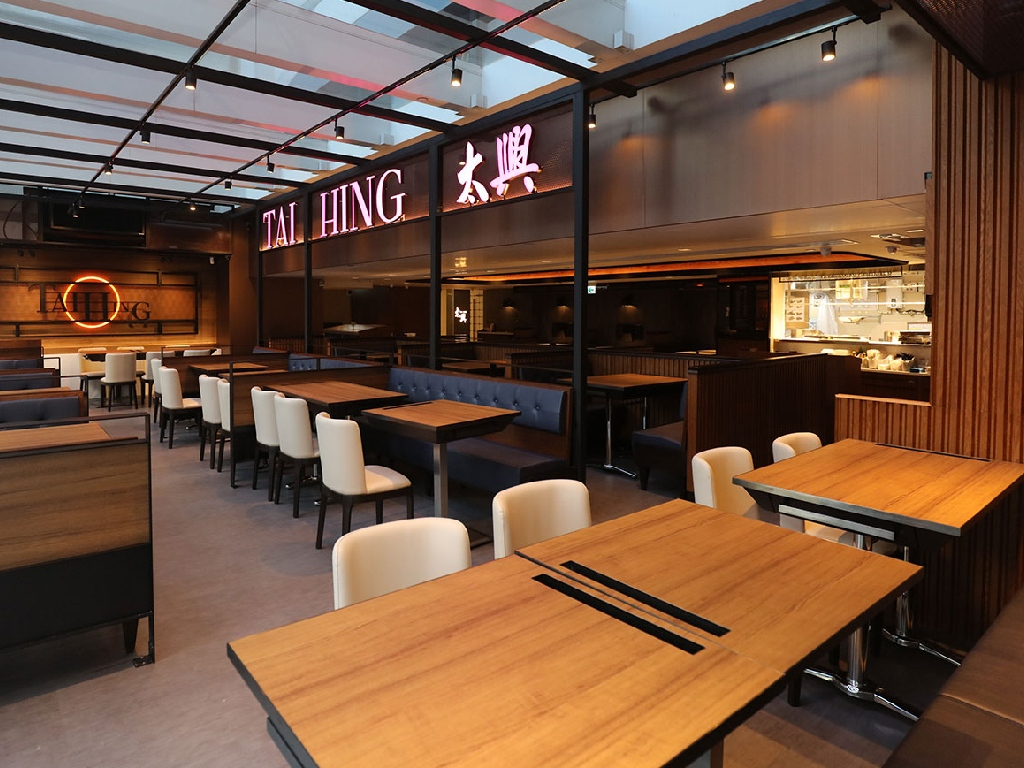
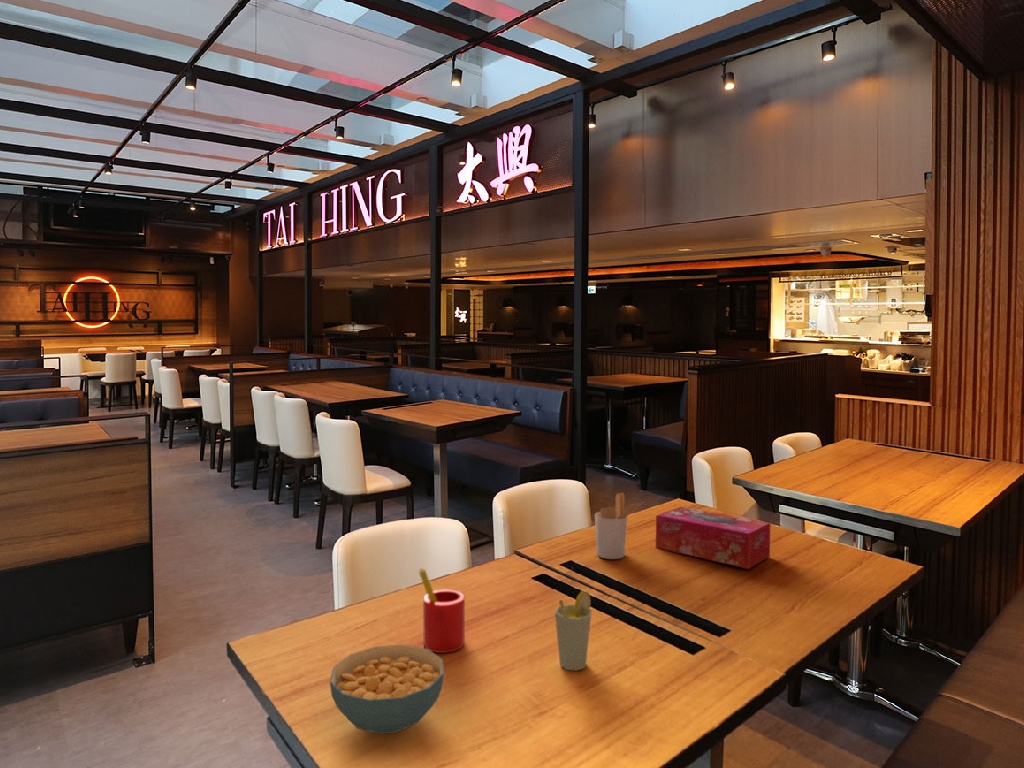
+ tissue box [655,506,771,570]
+ straw [417,567,466,654]
+ cereal bowl [329,644,445,735]
+ cup [554,590,593,672]
+ utensil holder [594,492,646,560]
